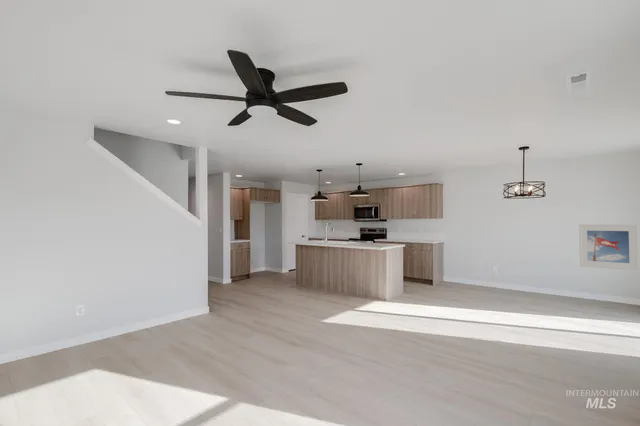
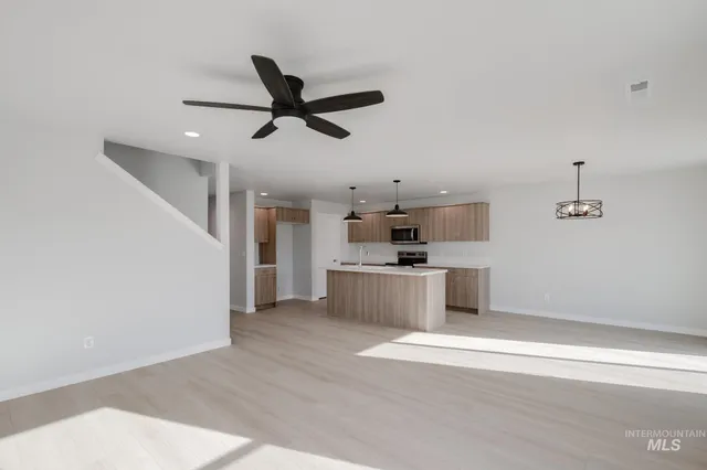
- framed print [578,223,640,271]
